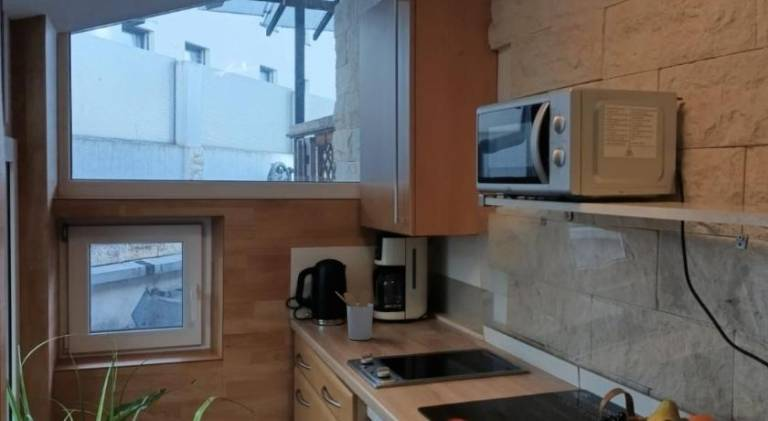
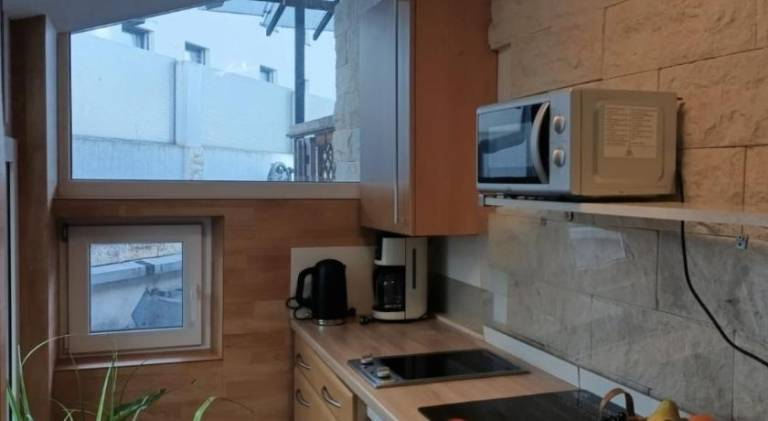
- utensil holder [335,290,374,341]
